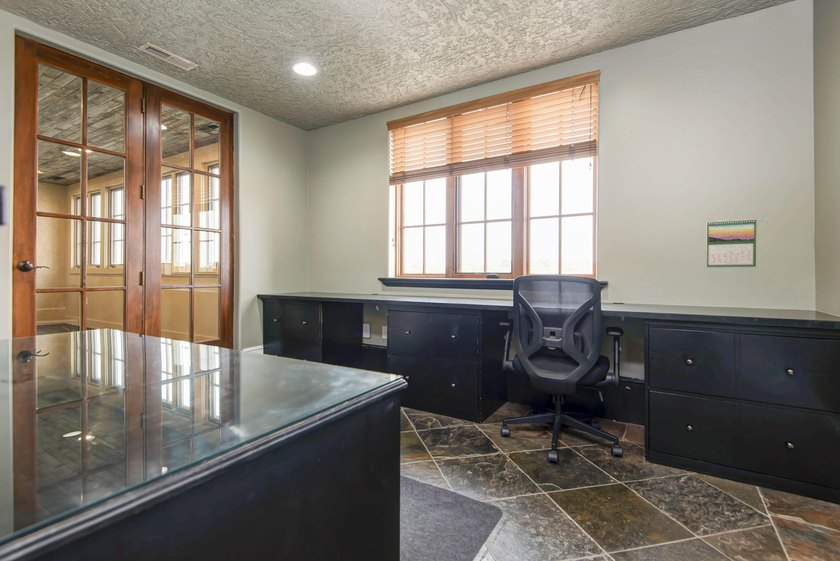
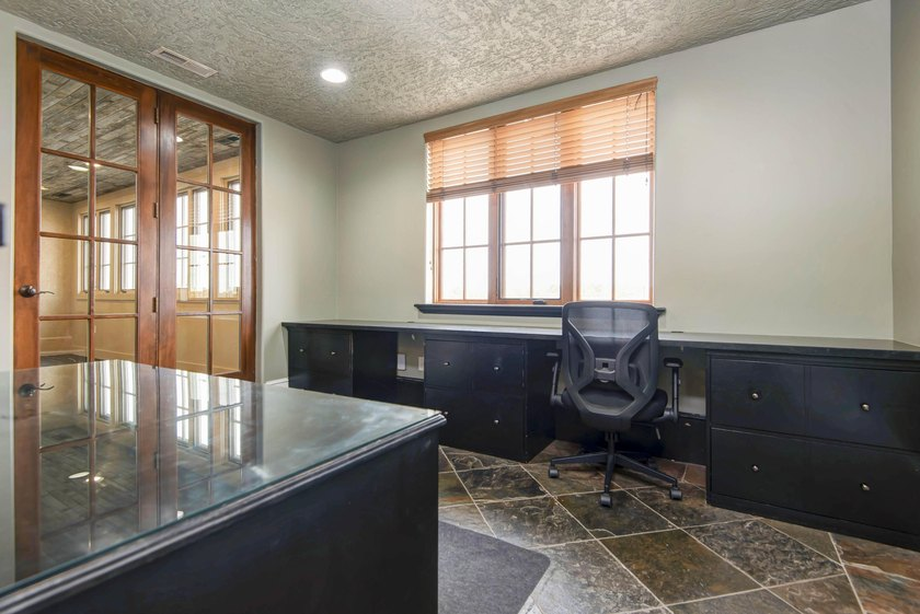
- calendar [705,218,757,268]
